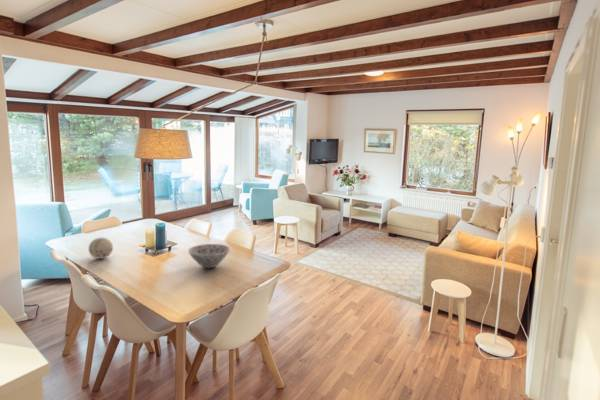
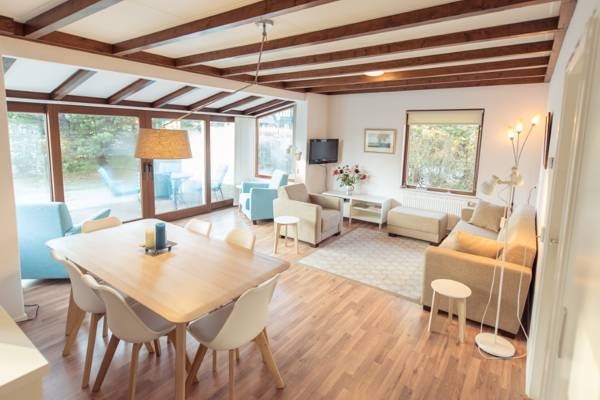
- decorative ball [88,236,114,260]
- bowl [187,243,231,269]
